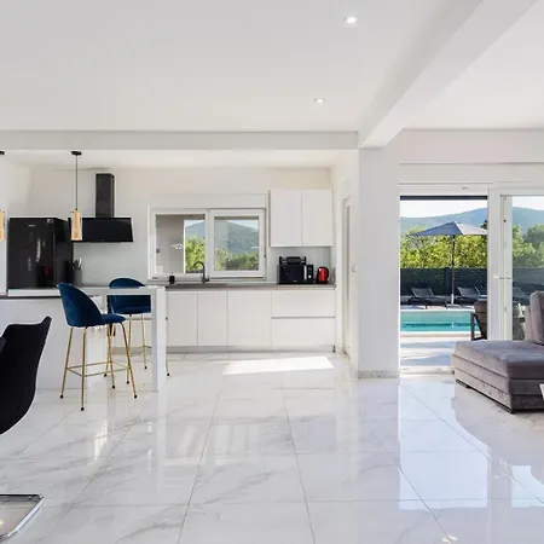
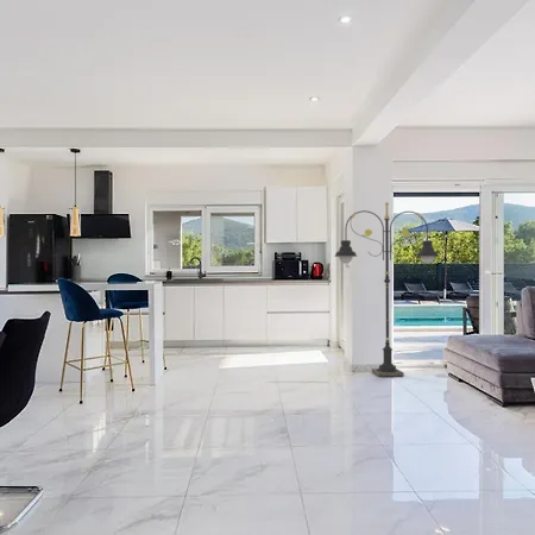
+ floor lamp [333,201,441,378]
